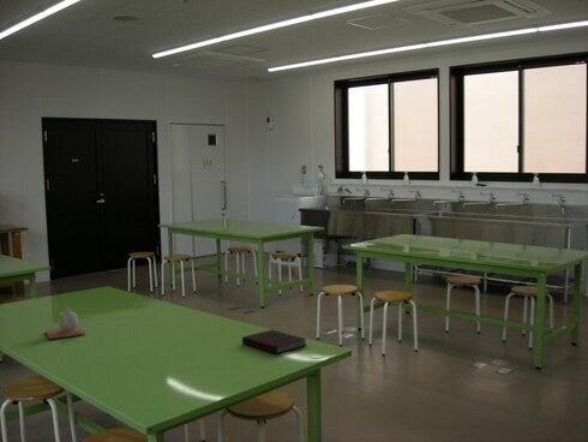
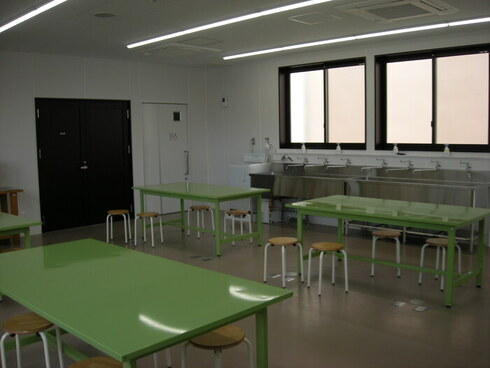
- notebook [241,329,307,354]
- teapot [44,306,86,340]
